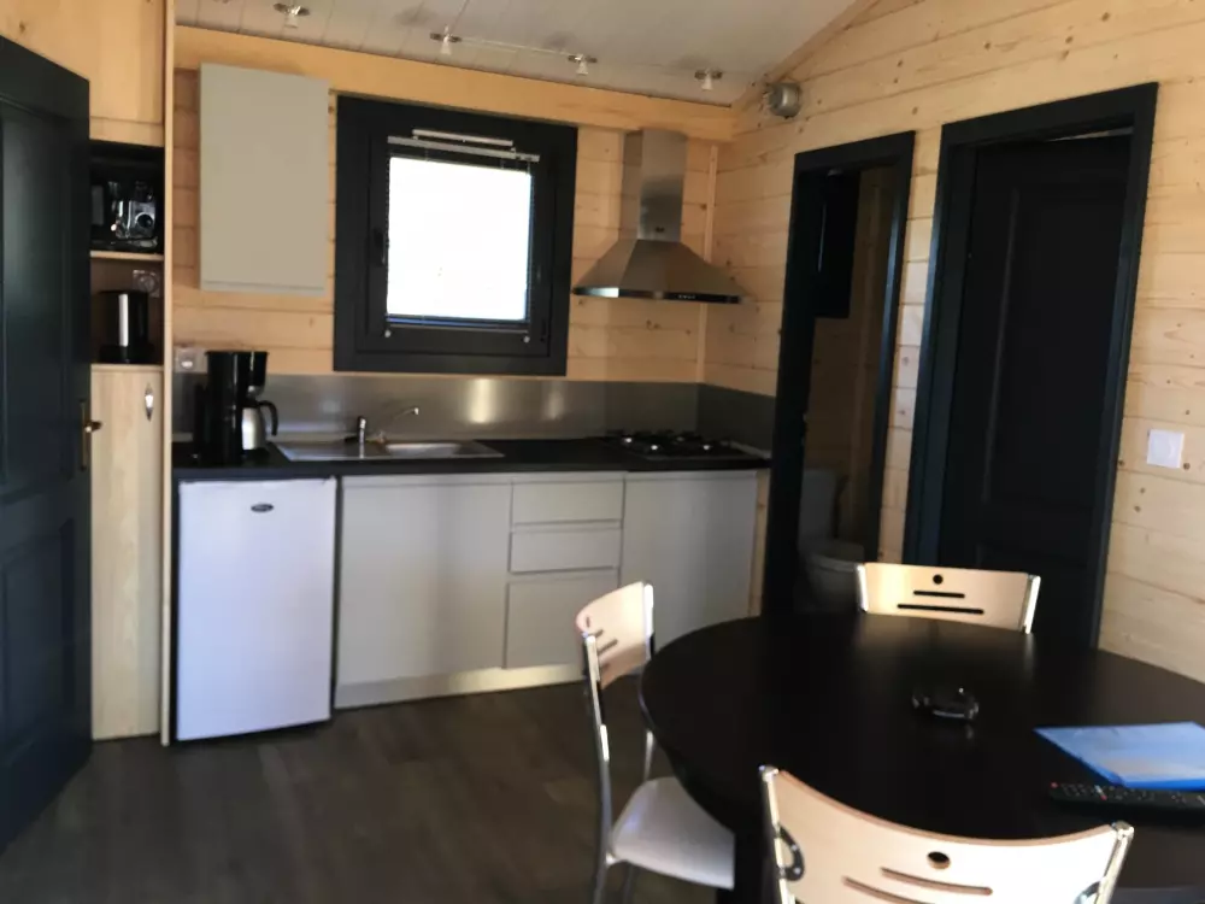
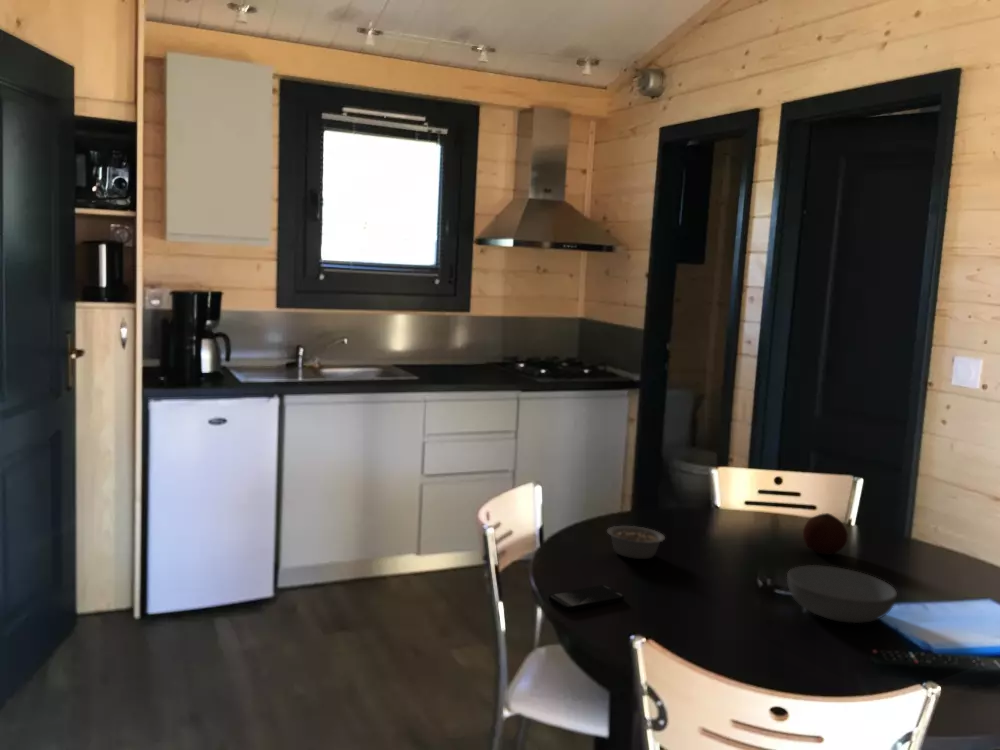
+ serving bowl [786,564,898,624]
+ fruit [802,512,849,556]
+ legume [606,525,666,560]
+ smartphone [548,584,625,612]
